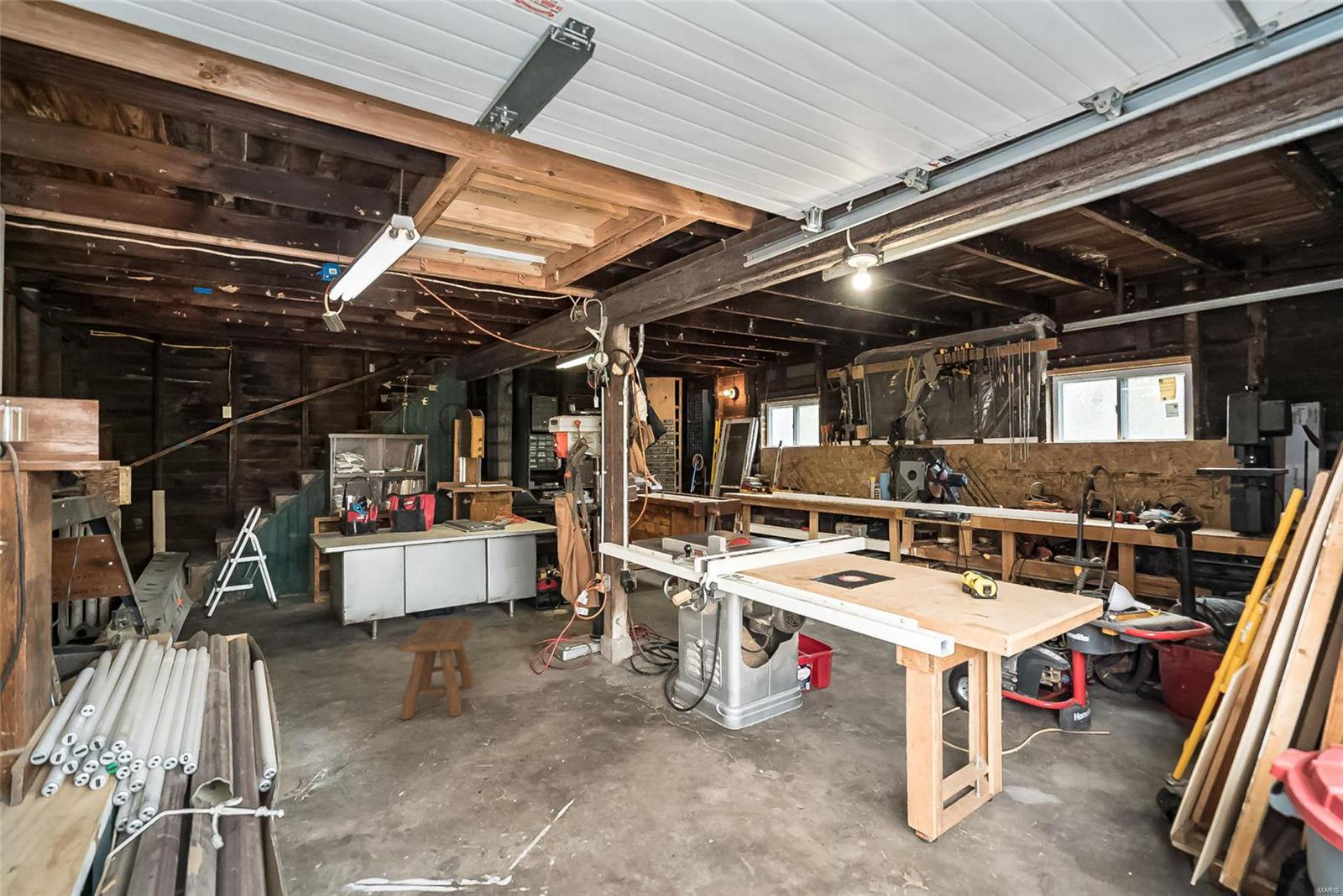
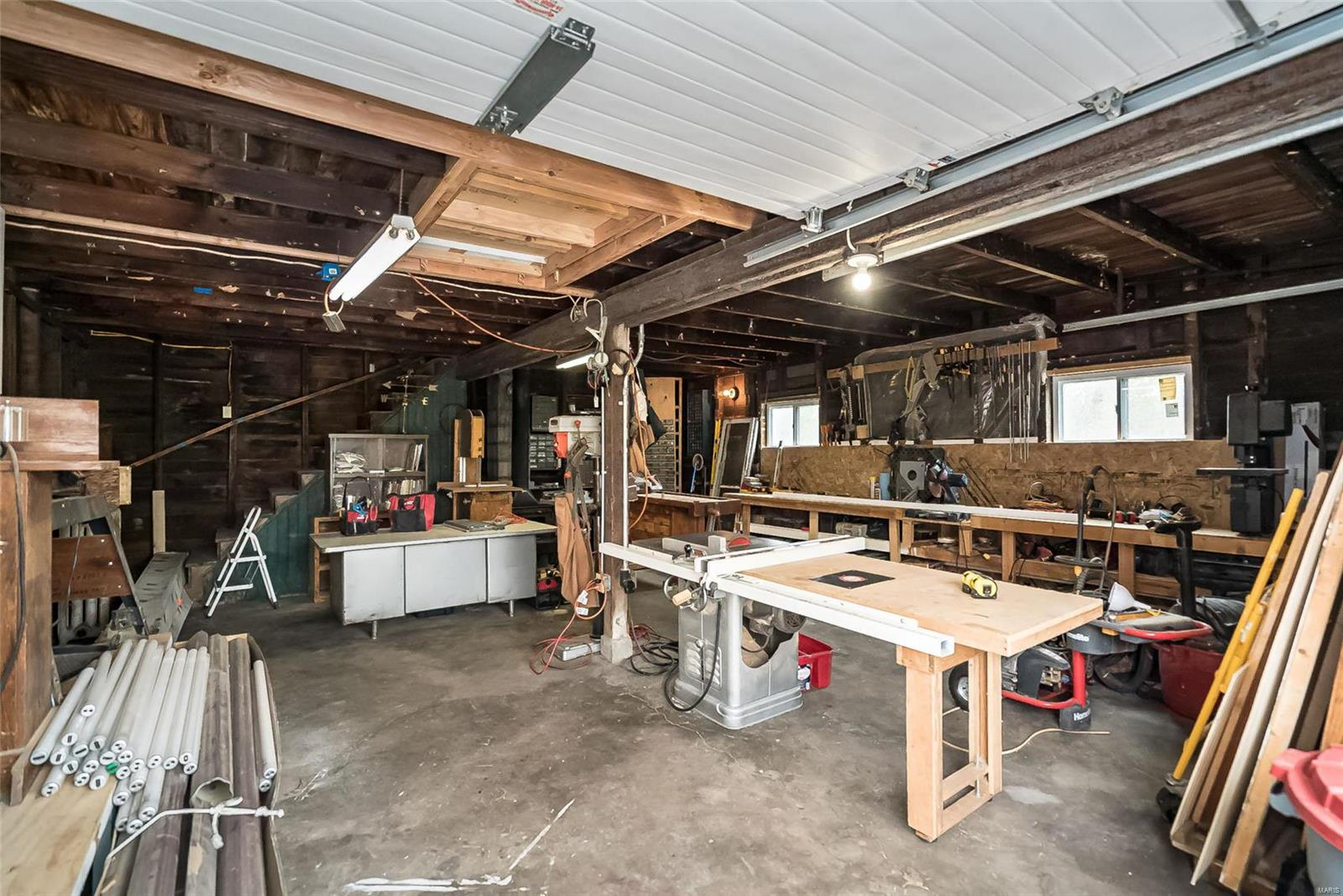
- stool [400,617,474,721]
